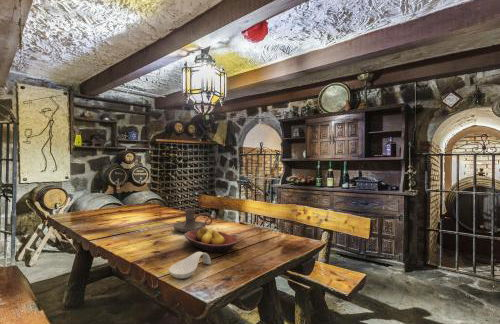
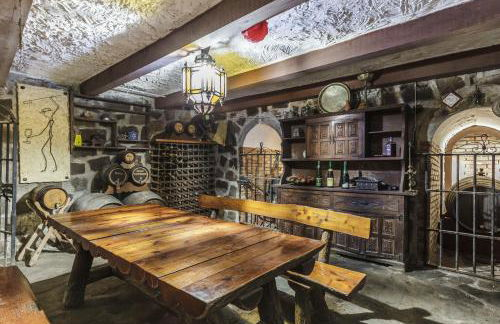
- candle holder [172,208,213,233]
- fruit bowl [183,226,240,254]
- spoon rest [168,251,212,280]
